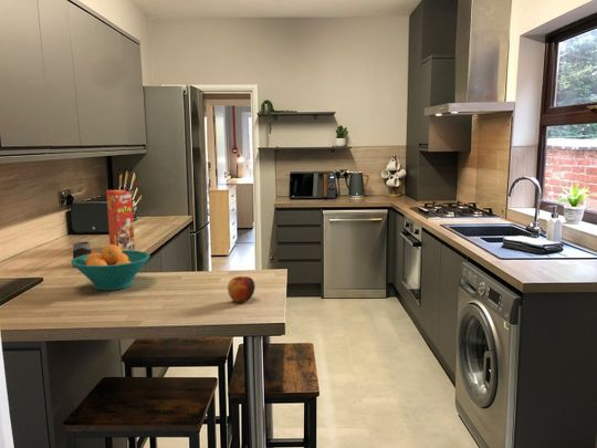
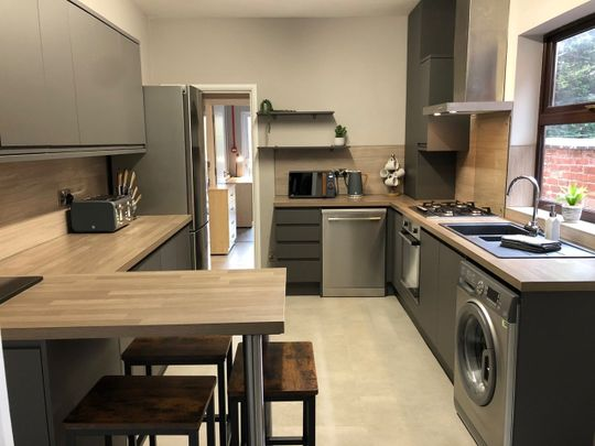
- fruit bowl [70,243,151,292]
- mug [72,240,93,268]
- apple [227,275,256,303]
- cereal box [105,188,136,251]
